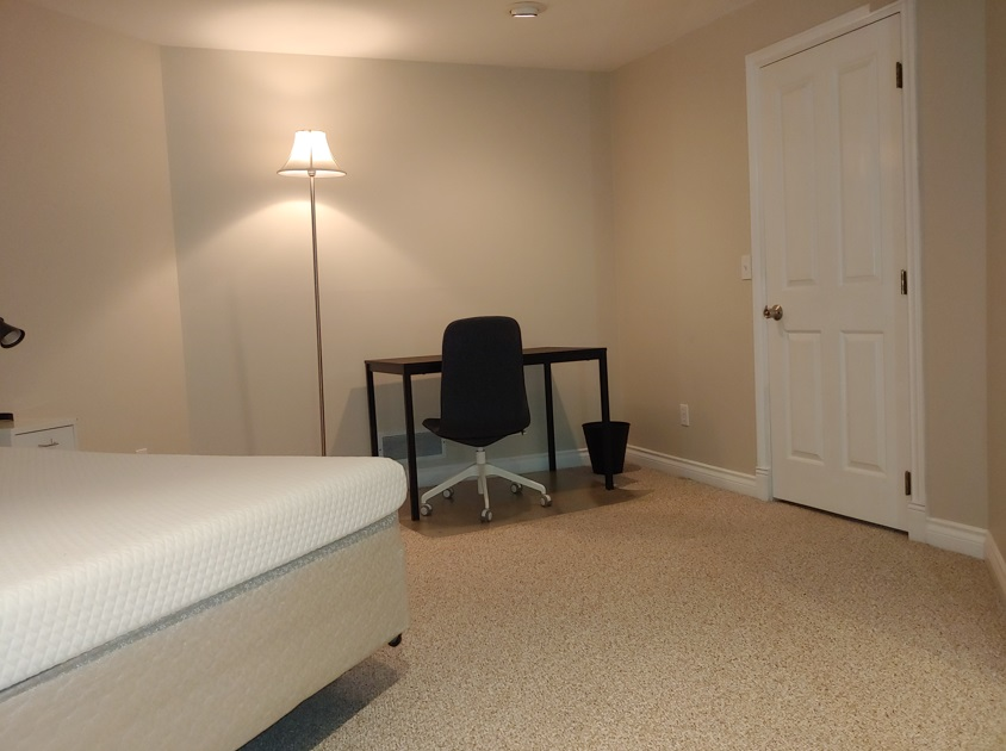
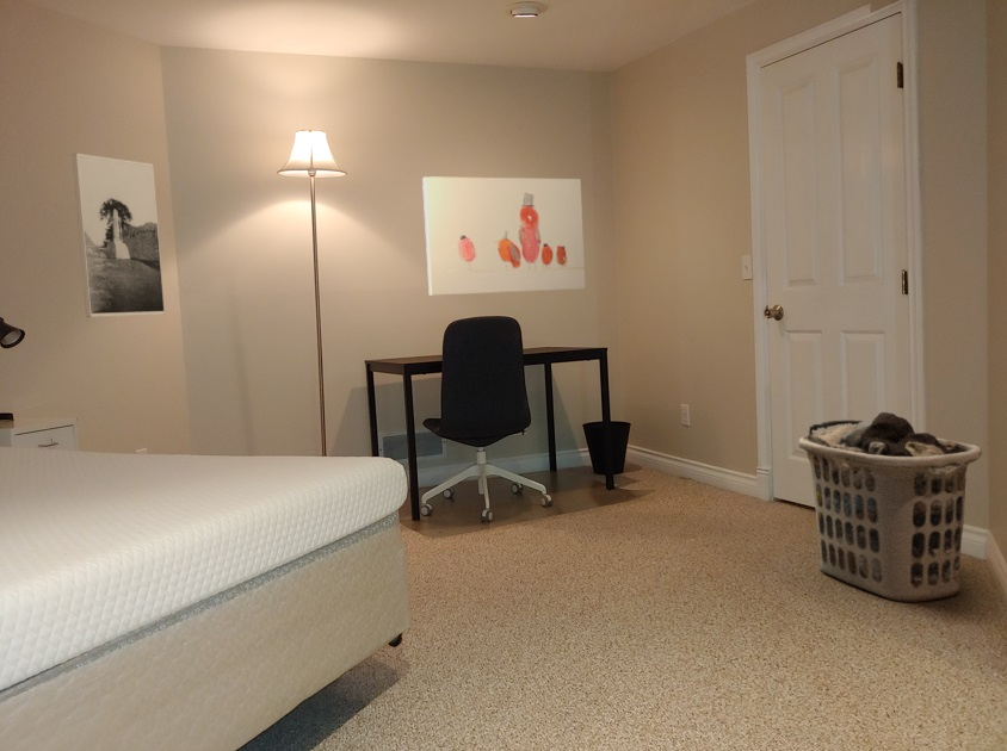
+ wall art [421,175,587,297]
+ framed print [70,153,166,318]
+ clothes hamper [797,411,983,603]
